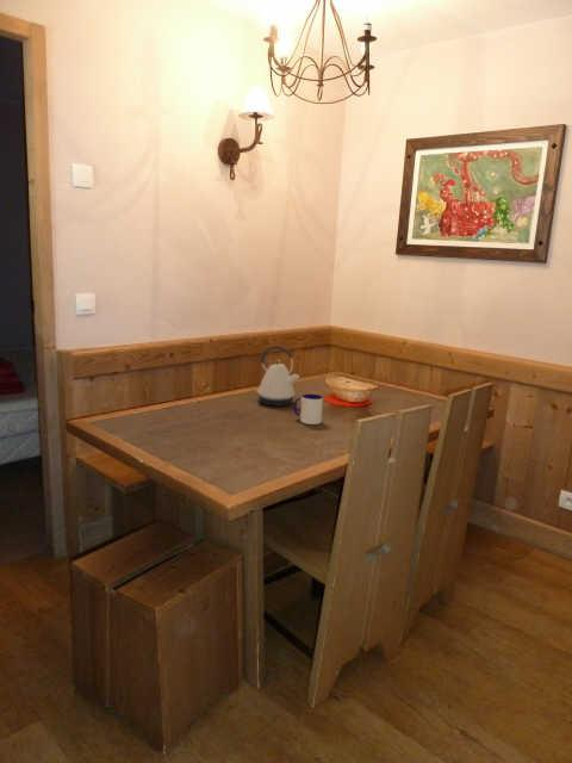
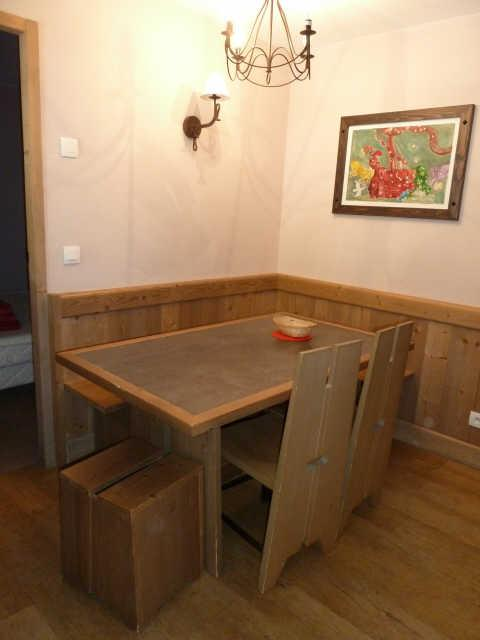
- kettle [255,345,300,407]
- mug [293,393,324,426]
